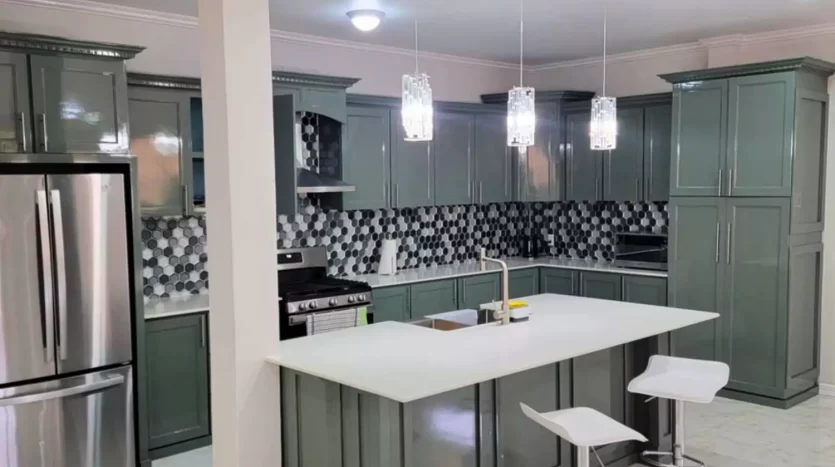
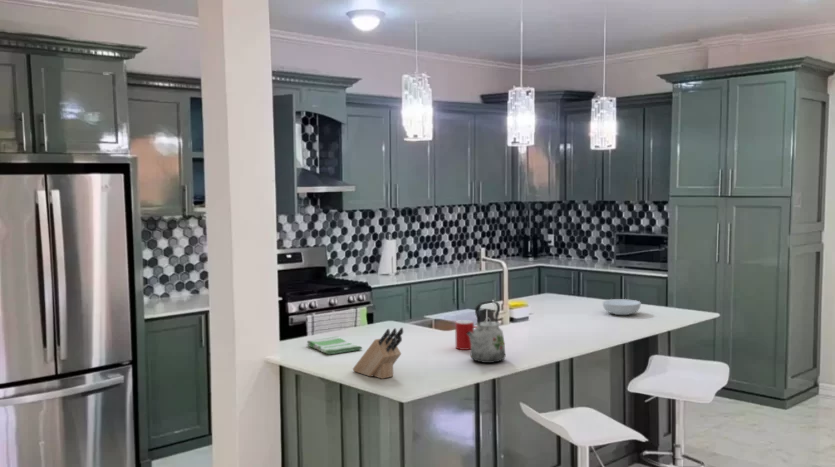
+ serving bowl [601,298,642,316]
+ kettle [466,300,506,364]
+ cup [454,319,477,351]
+ dish towel [306,336,363,355]
+ knife block [352,327,404,380]
